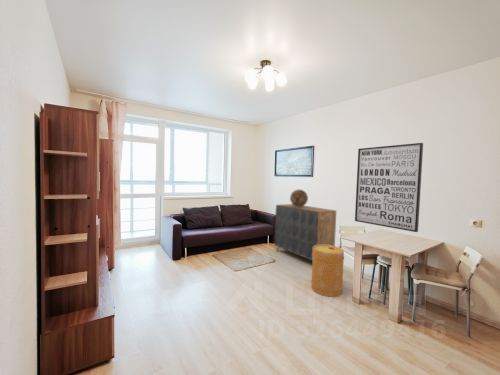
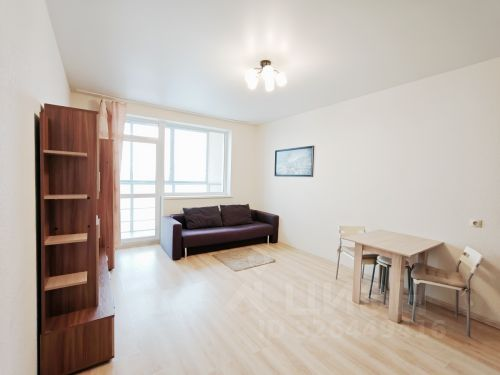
- wall art [354,142,424,233]
- decorative globe [289,189,309,207]
- dresser [274,203,337,261]
- basket [310,245,345,298]
